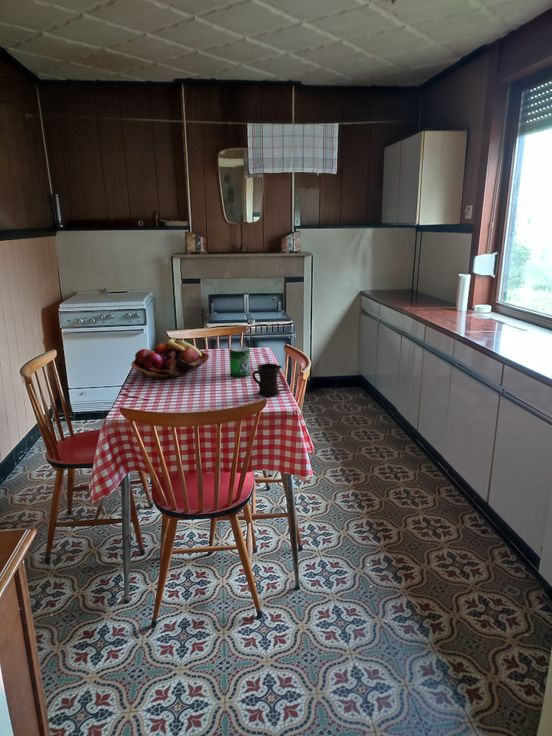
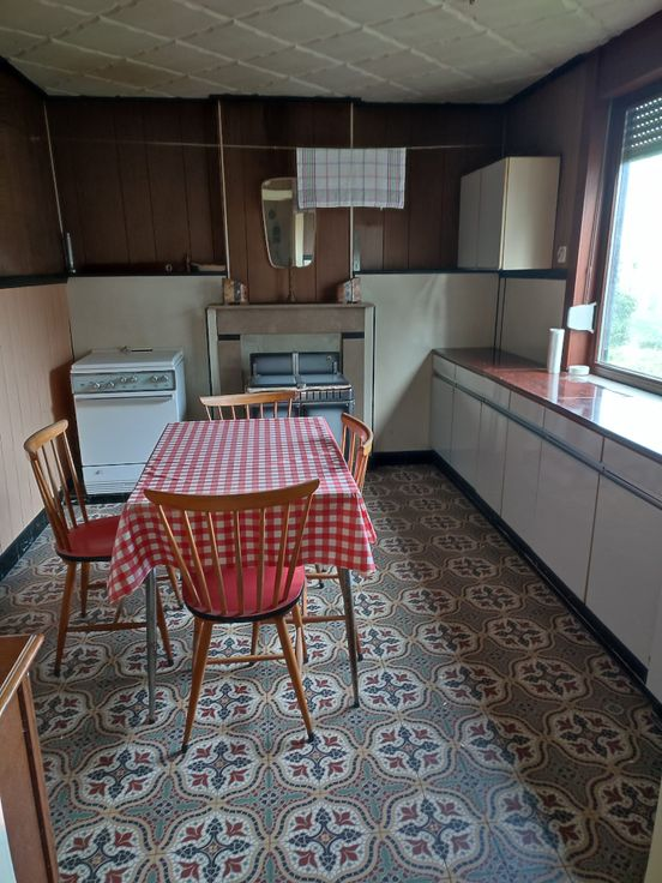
- mug [251,363,283,397]
- beverage can [229,345,251,378]
- fruit basket [130,338,210,381]
